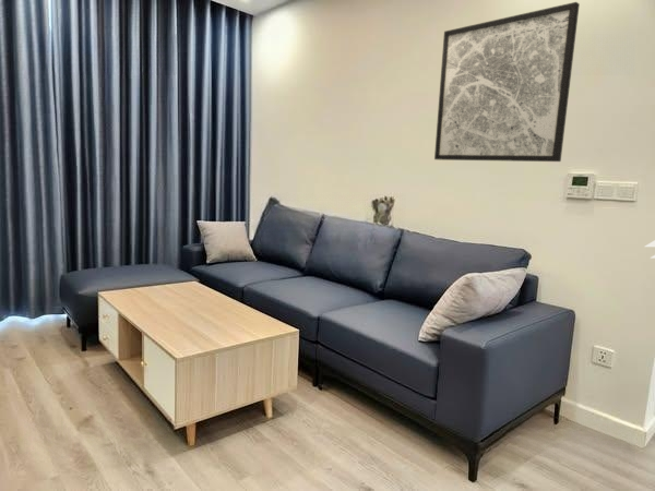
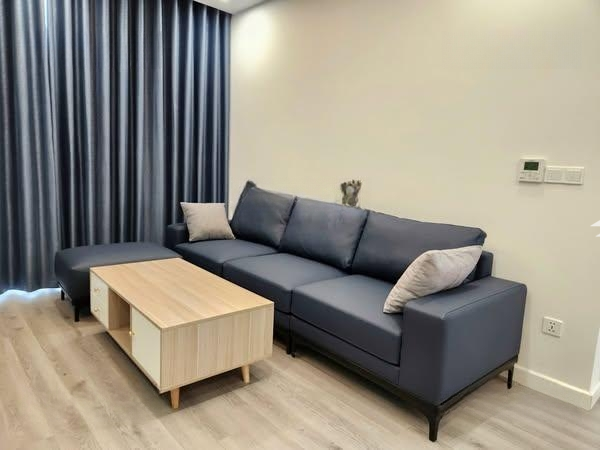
- wall art [433,1,581,163]
